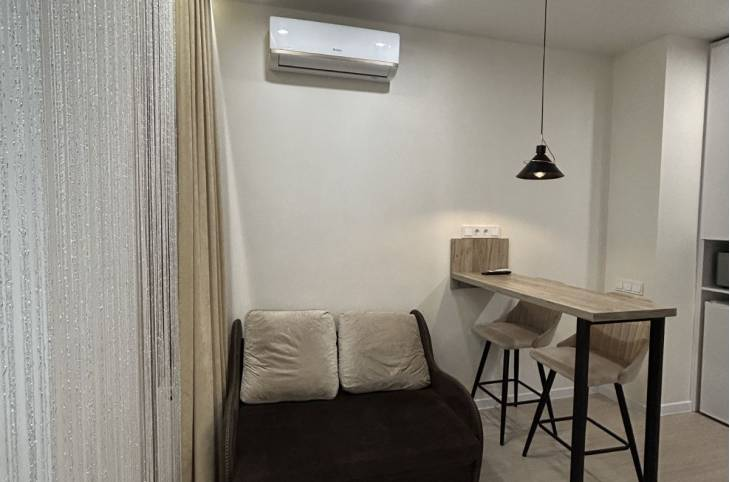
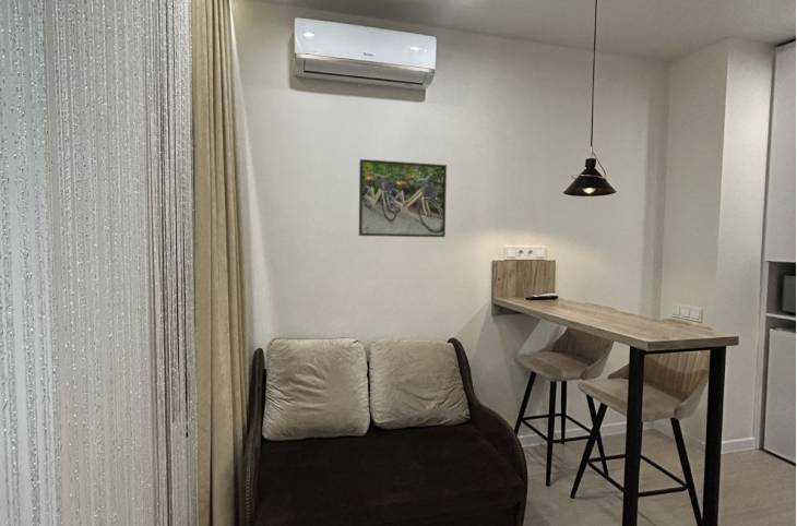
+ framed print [358,158,448,238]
